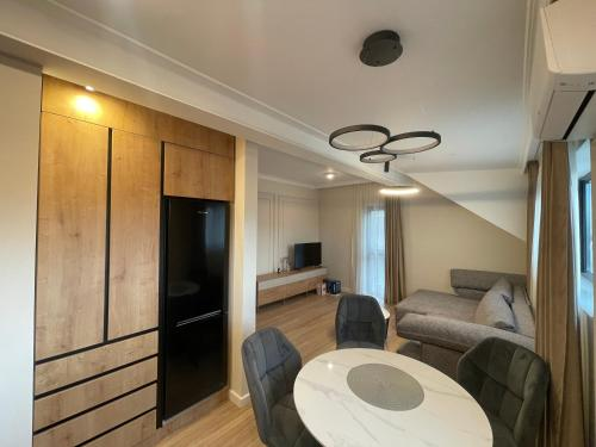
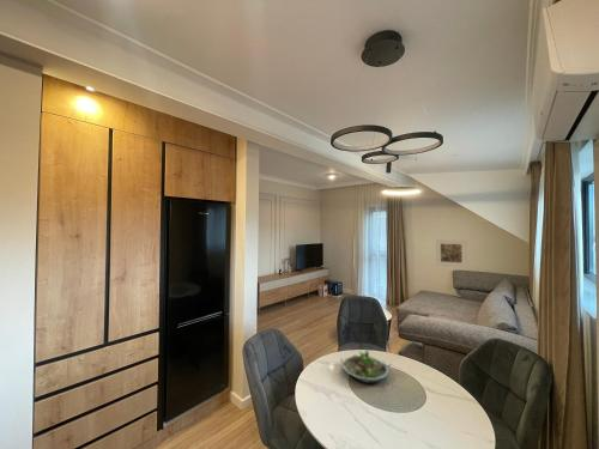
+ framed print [435,238,468,268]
+ succulent planter [339,348,392,384]
